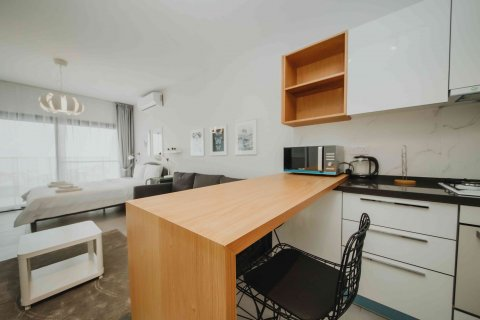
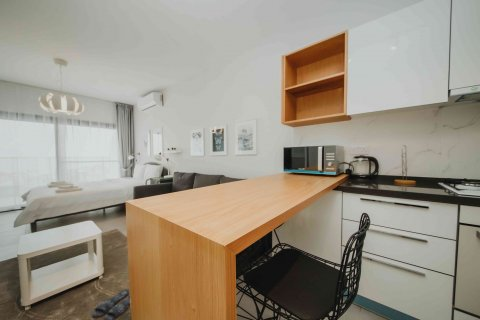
+ slippers [91,288,131,320]
